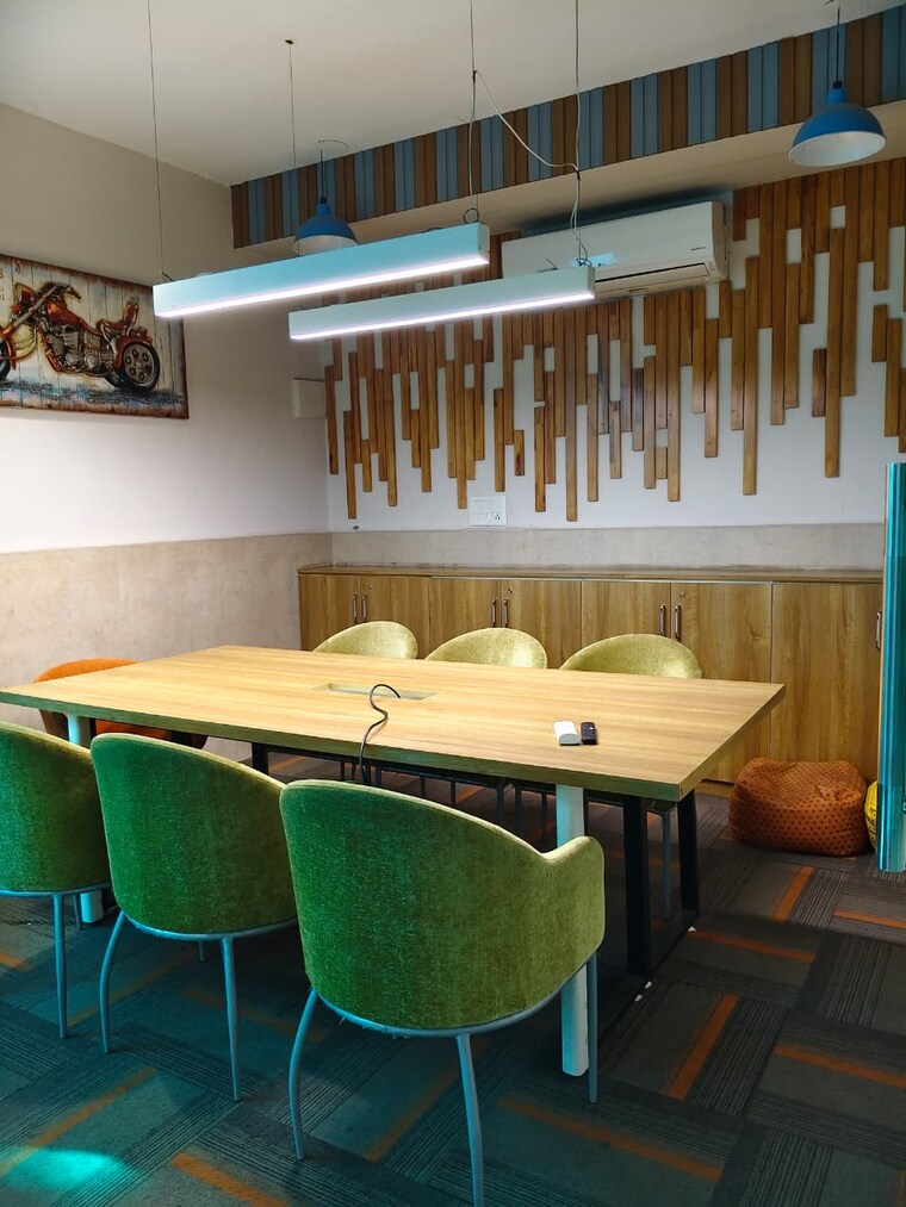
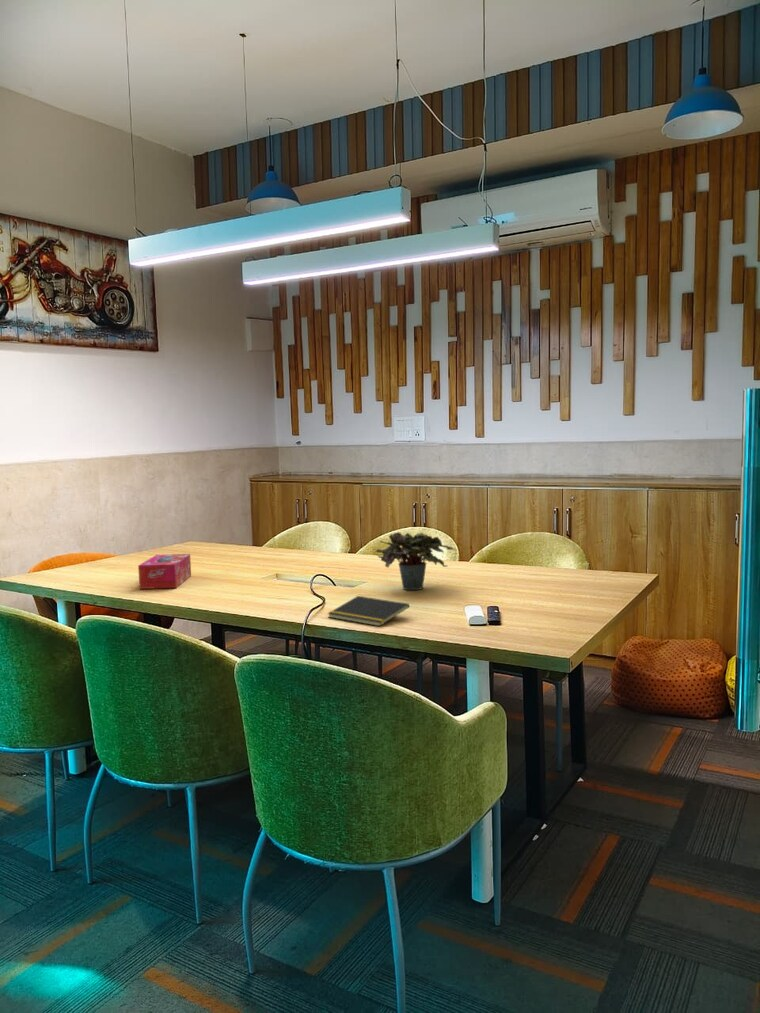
+ tissue box [137,553,192,590]
+ potted plant [374,531,456,591]
+ notepad [326,595,410,627]
